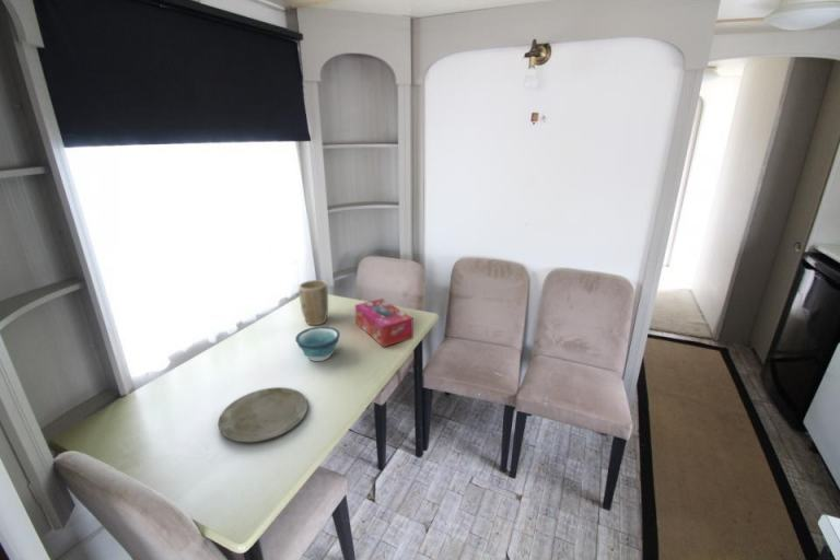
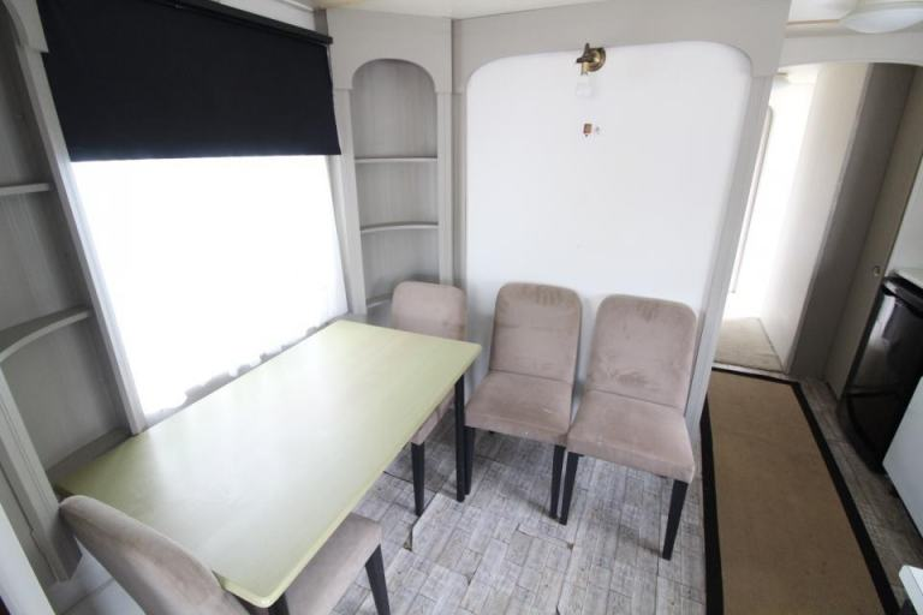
- plant pot [298,279,329,327]
- tissue box [353,298,415,348]
- plate [218,386,308,443]
- bowl [294,326,341,362]
